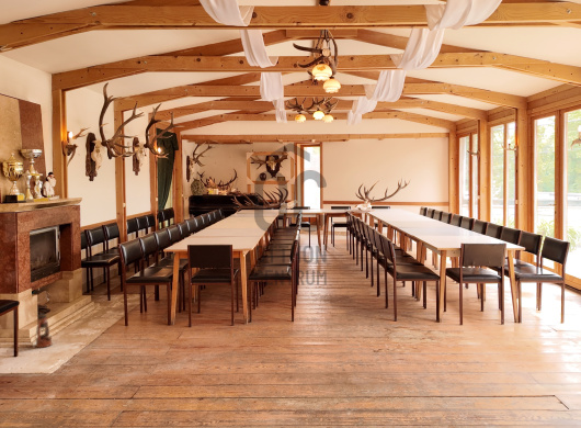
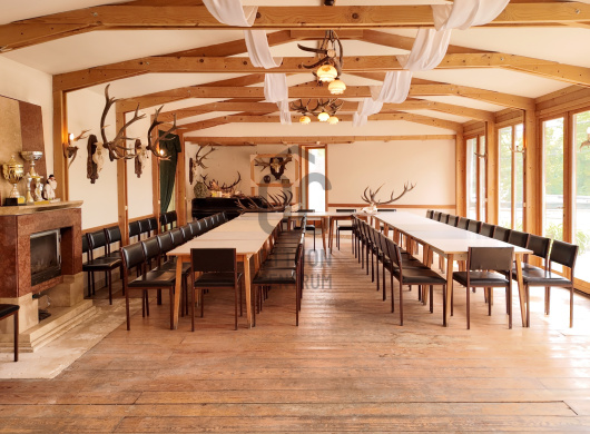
- lantern [34,313,54,349]
